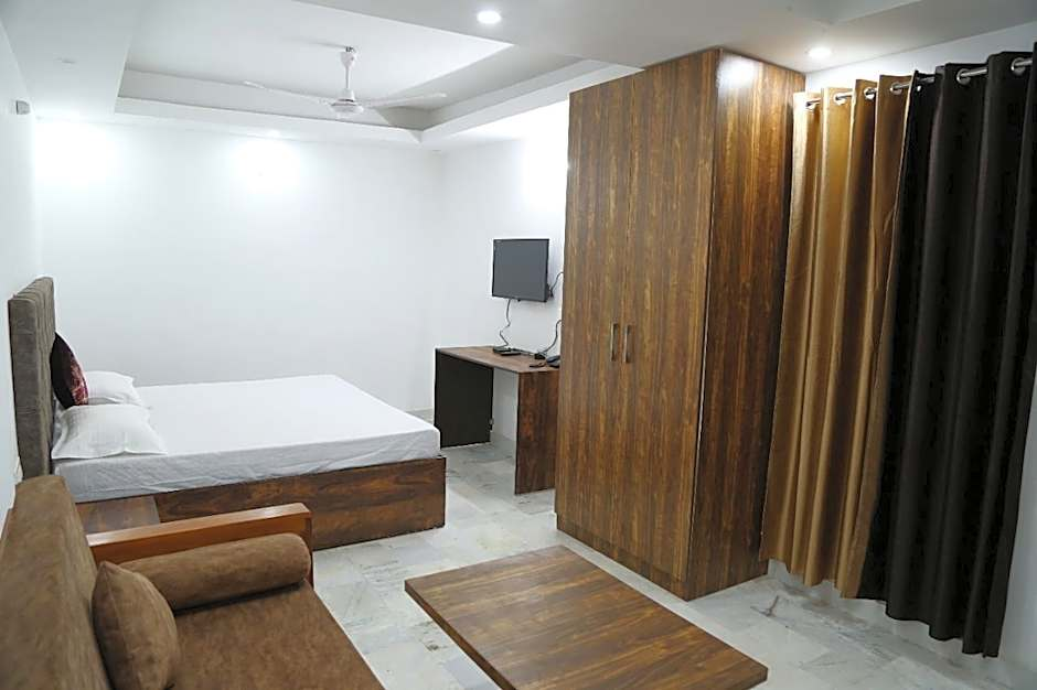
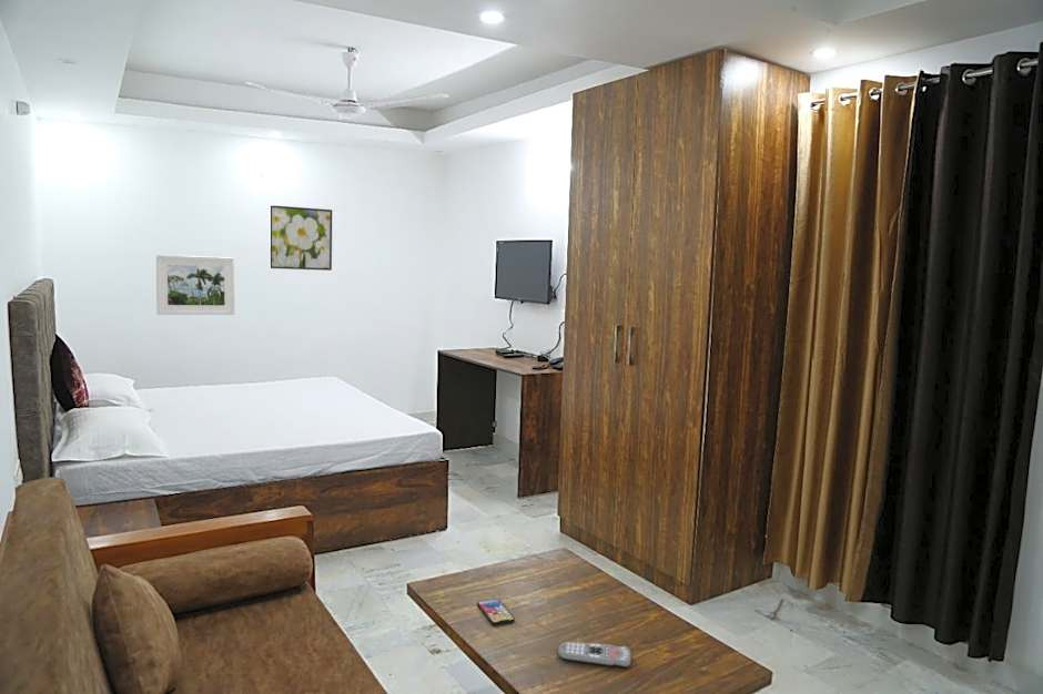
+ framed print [269,204,333,272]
+ smartphone [476,598,516,626]
+ remote control [557,641,632,669]
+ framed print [155,254,235,316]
